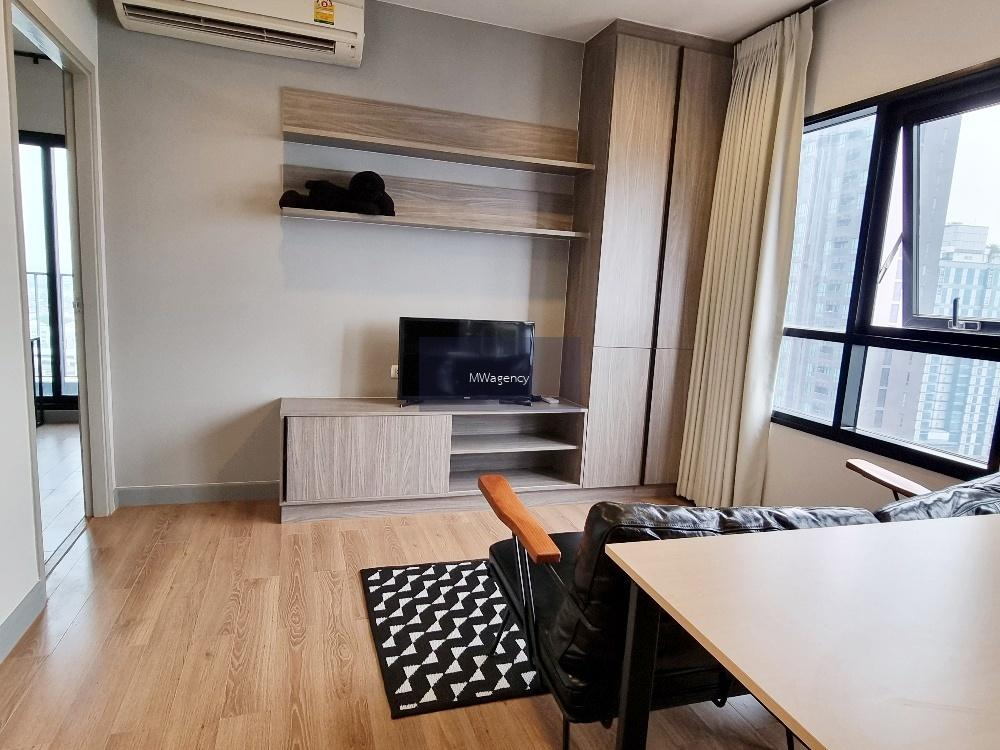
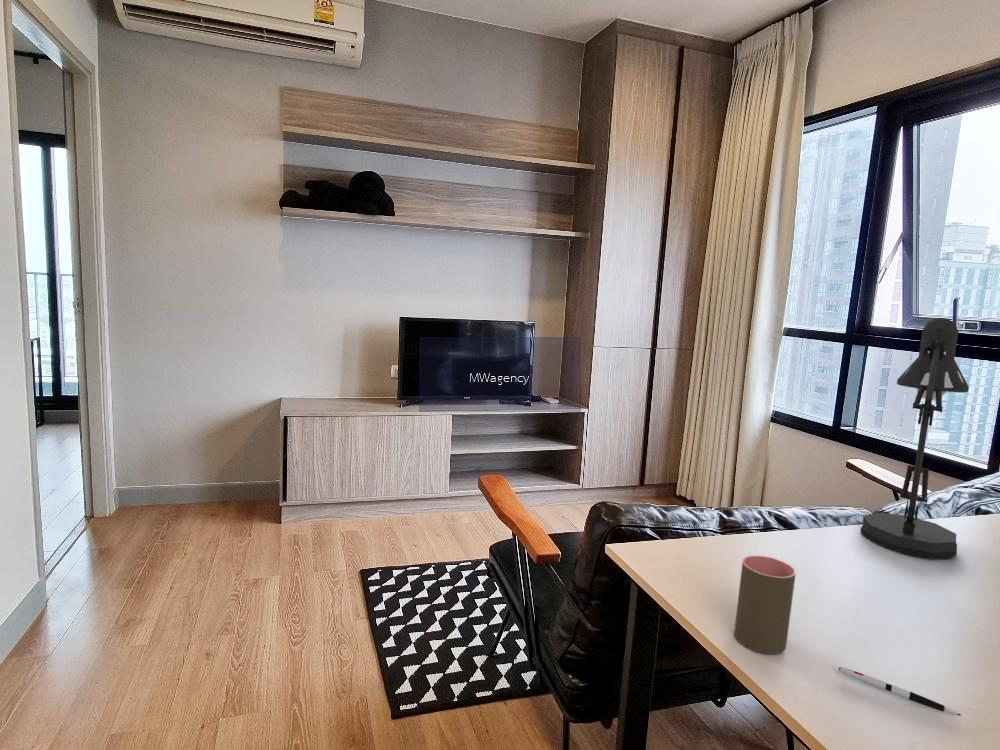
+ desk lamp [860,317,970,559]
+ cup [733,554,797,655]
+ pen [838,666,963,717]
